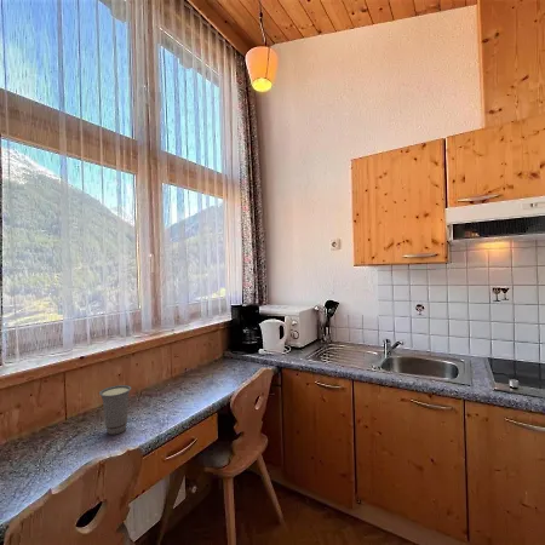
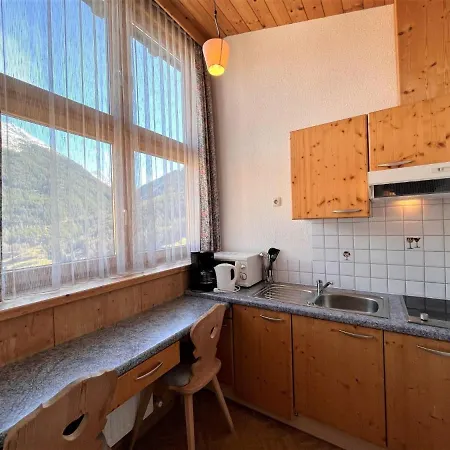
- cup [98,384,132,436]
